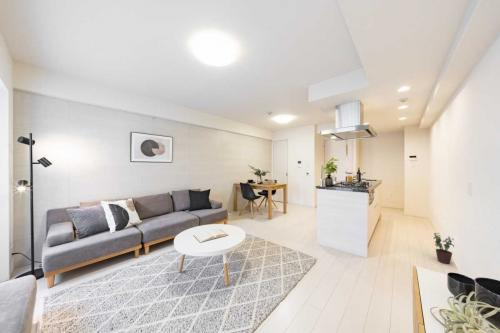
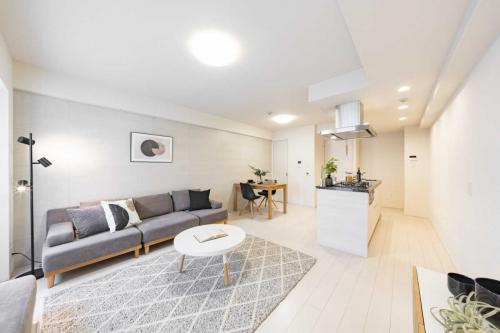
- potted plant [432,232,455,265]
